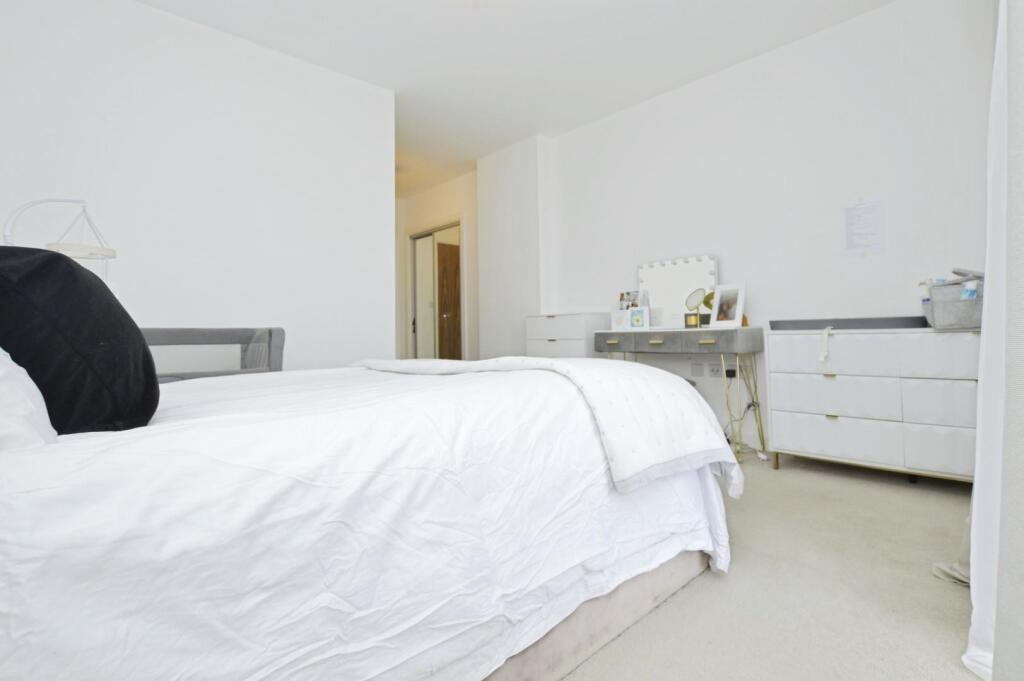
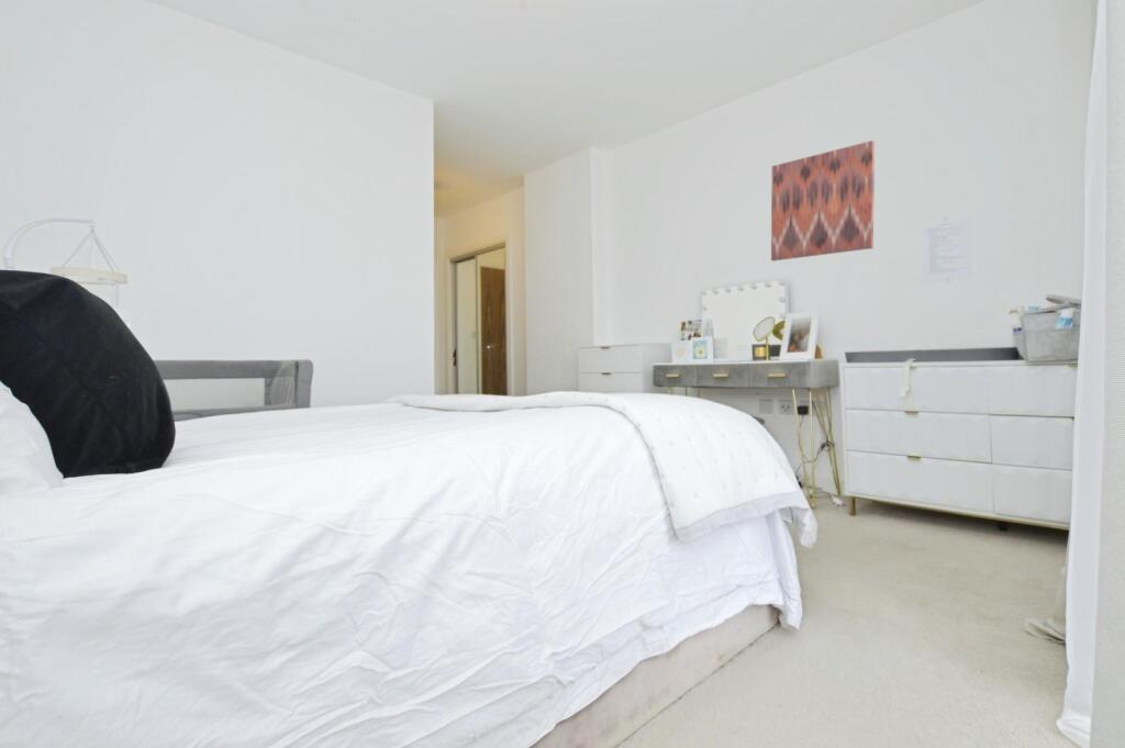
+ wall art [770,139,876,263]
